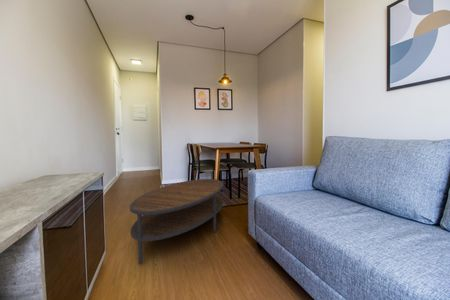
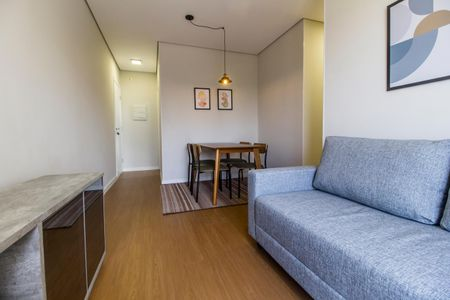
- coffee table [129,178,224,265]
